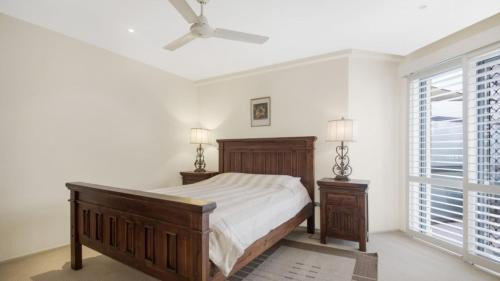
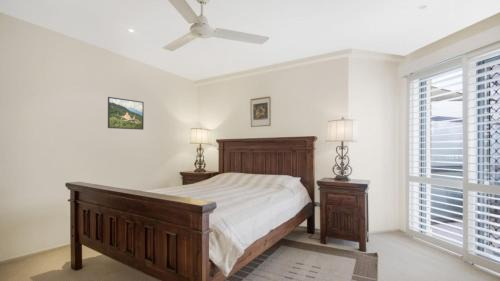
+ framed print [107,96,145,131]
